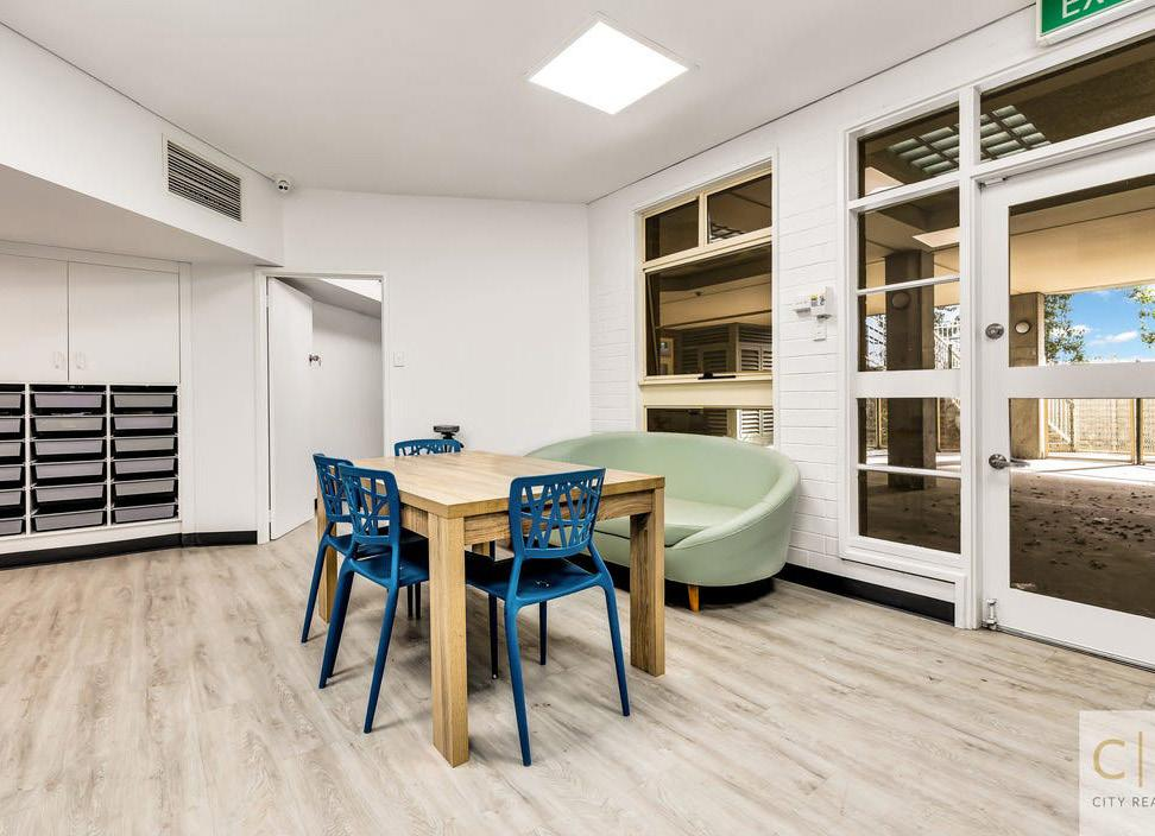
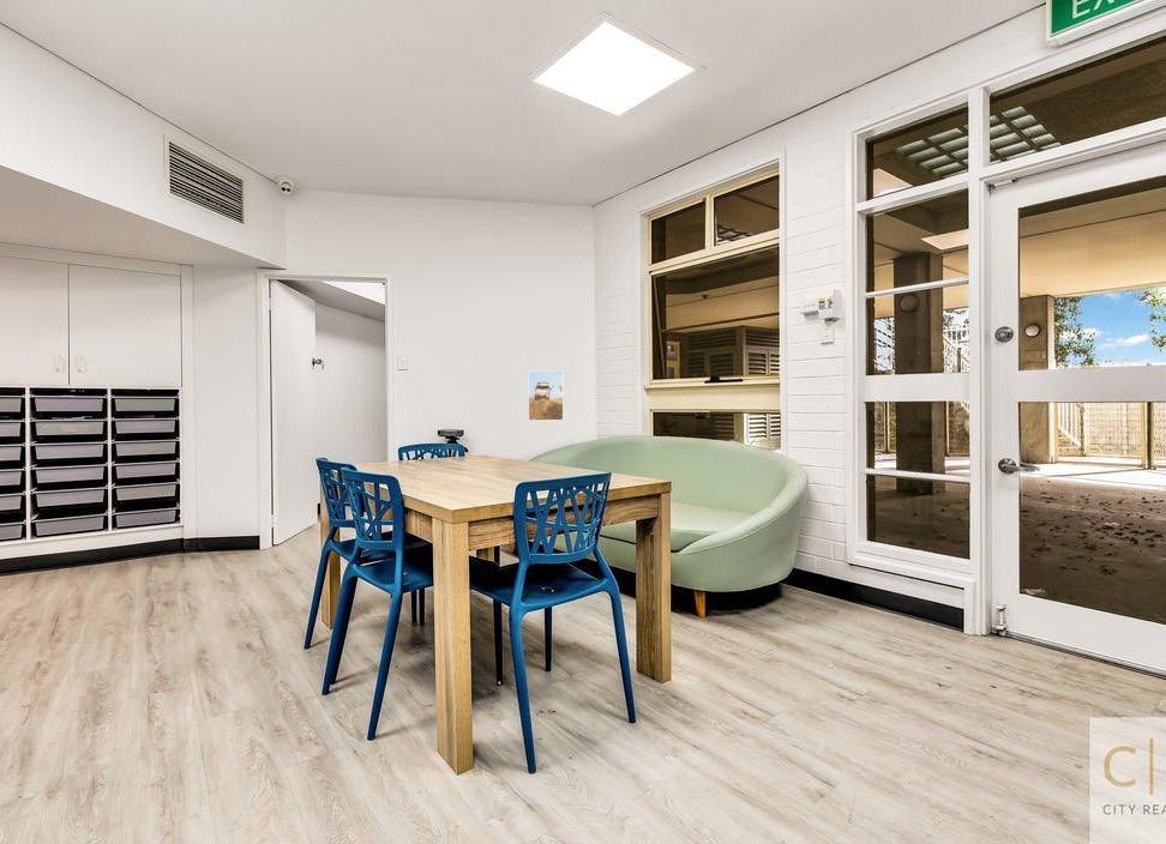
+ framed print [527,369,565,422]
